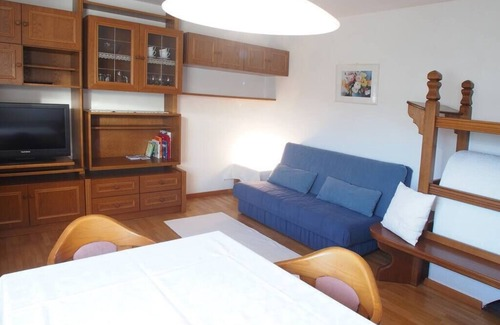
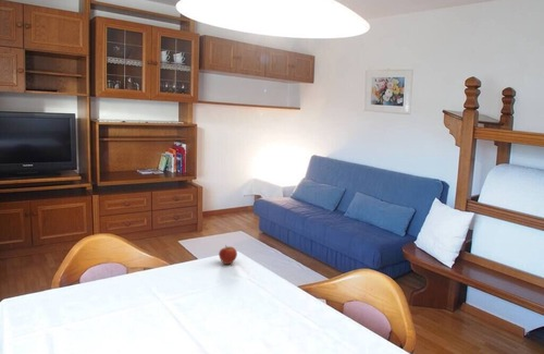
+ apple [218,244,238,265]
